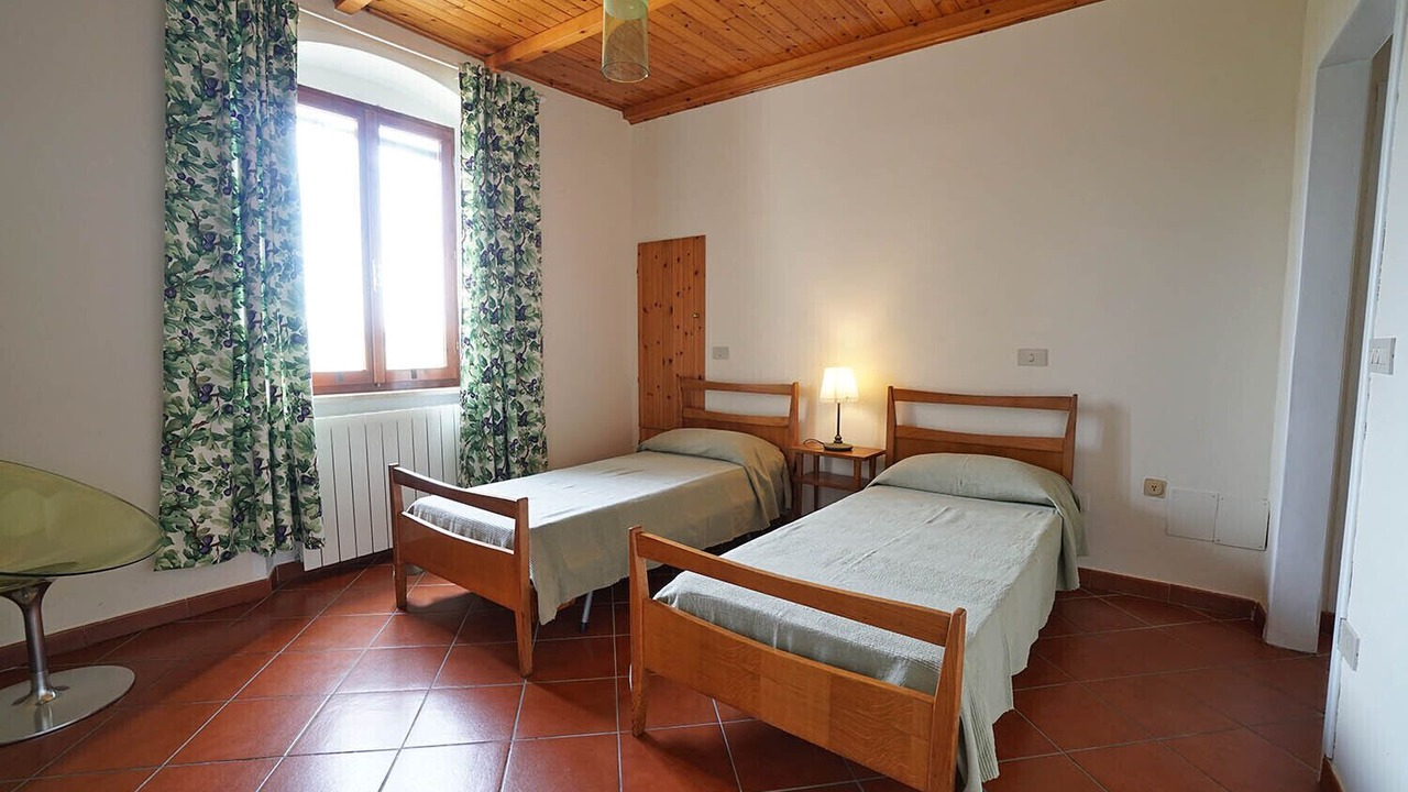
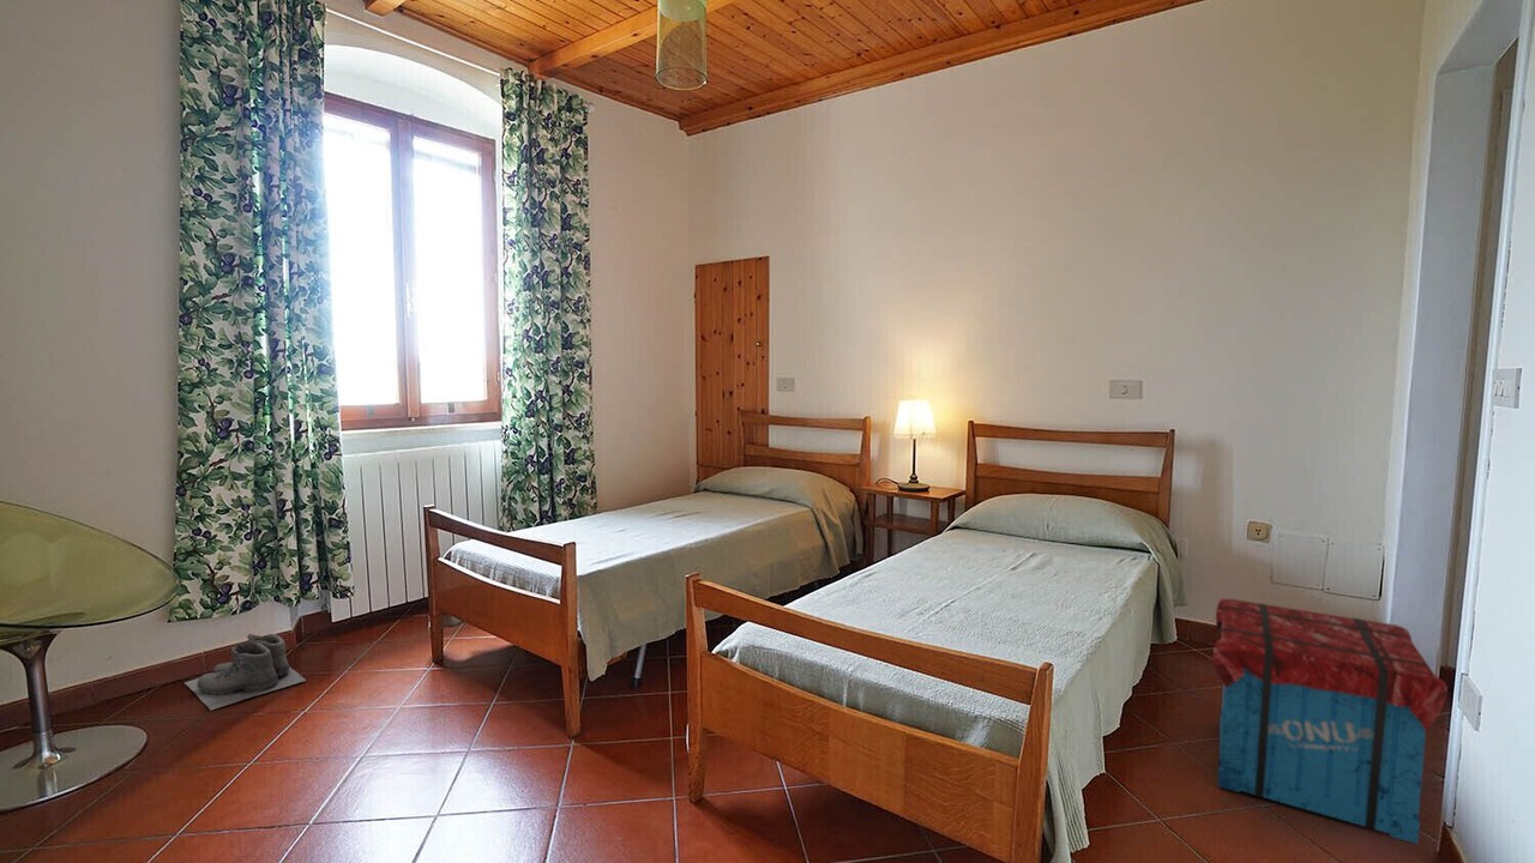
+ storage crate [1211,598,1449,845]
+ boots [183,633,307,712]
